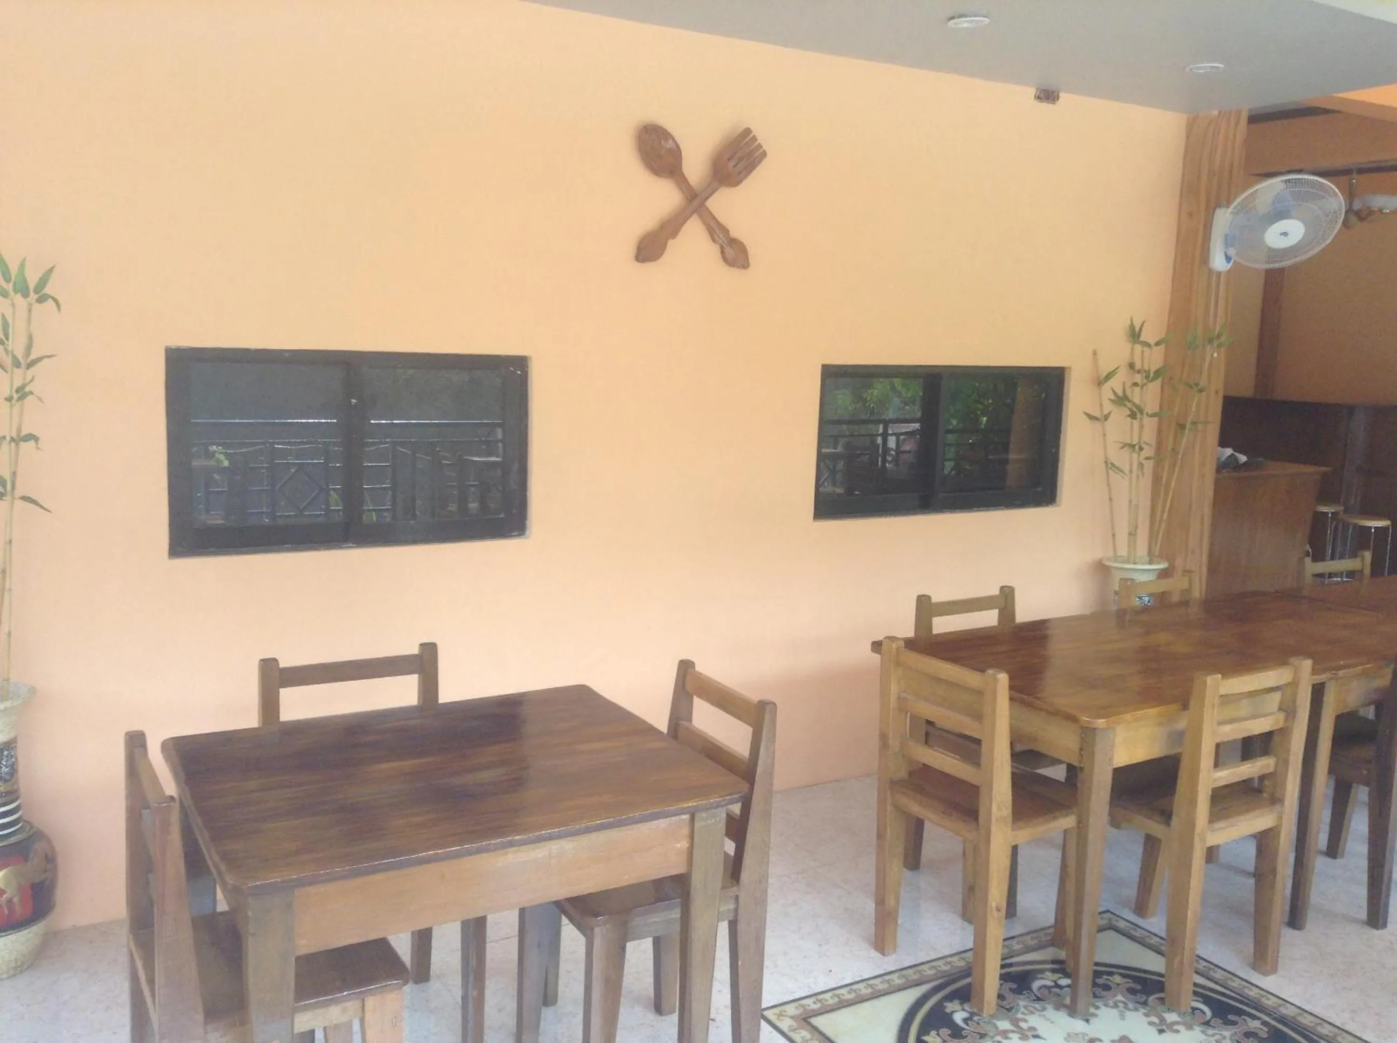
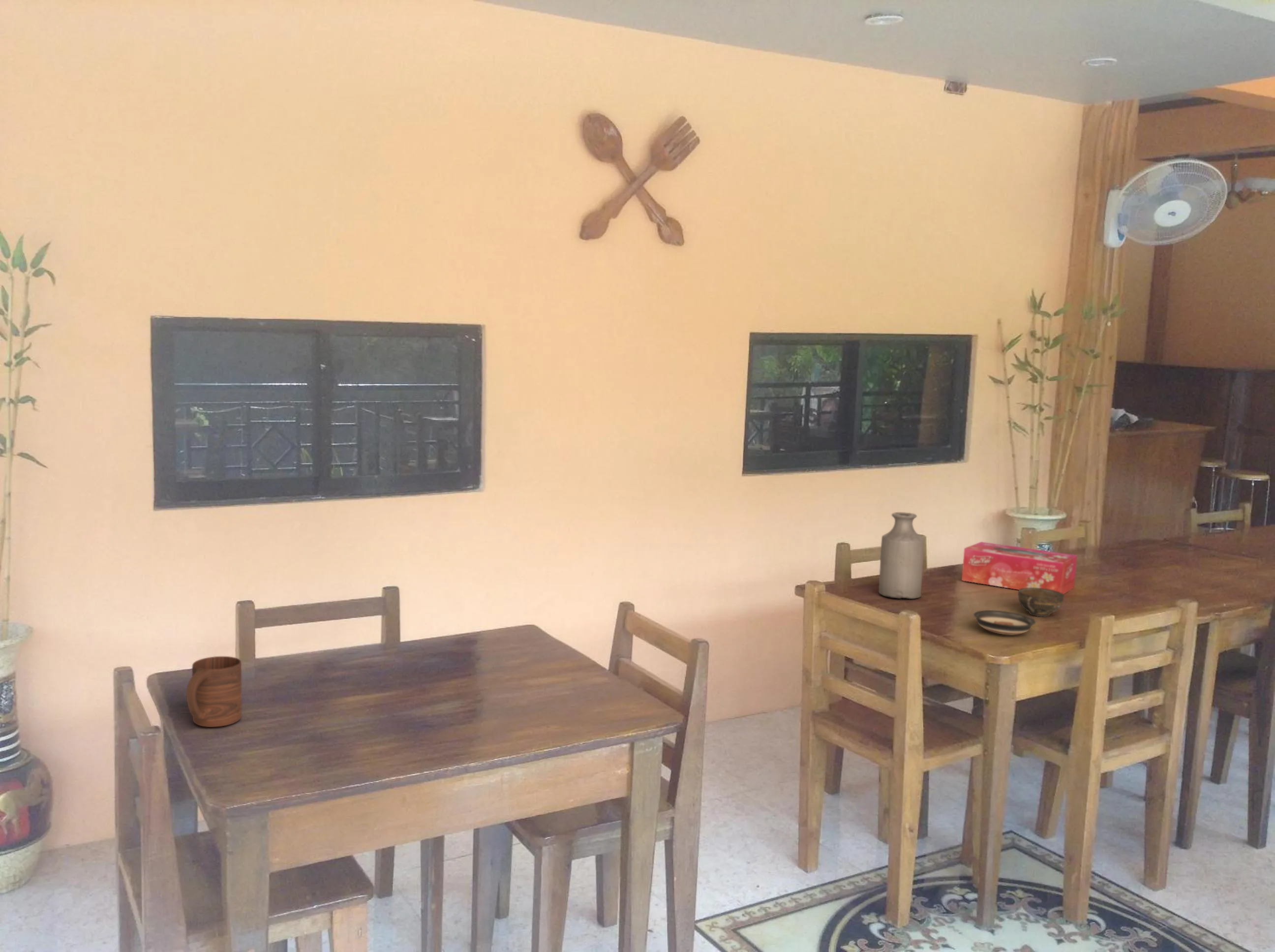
+ cup [1018,587,1064,617]
+ tissue box [961,541,1078,595]
+ bottle [878,512,924,599]
+ cup [186,656,243,728]
+ saucer [973,610,1036,635]
